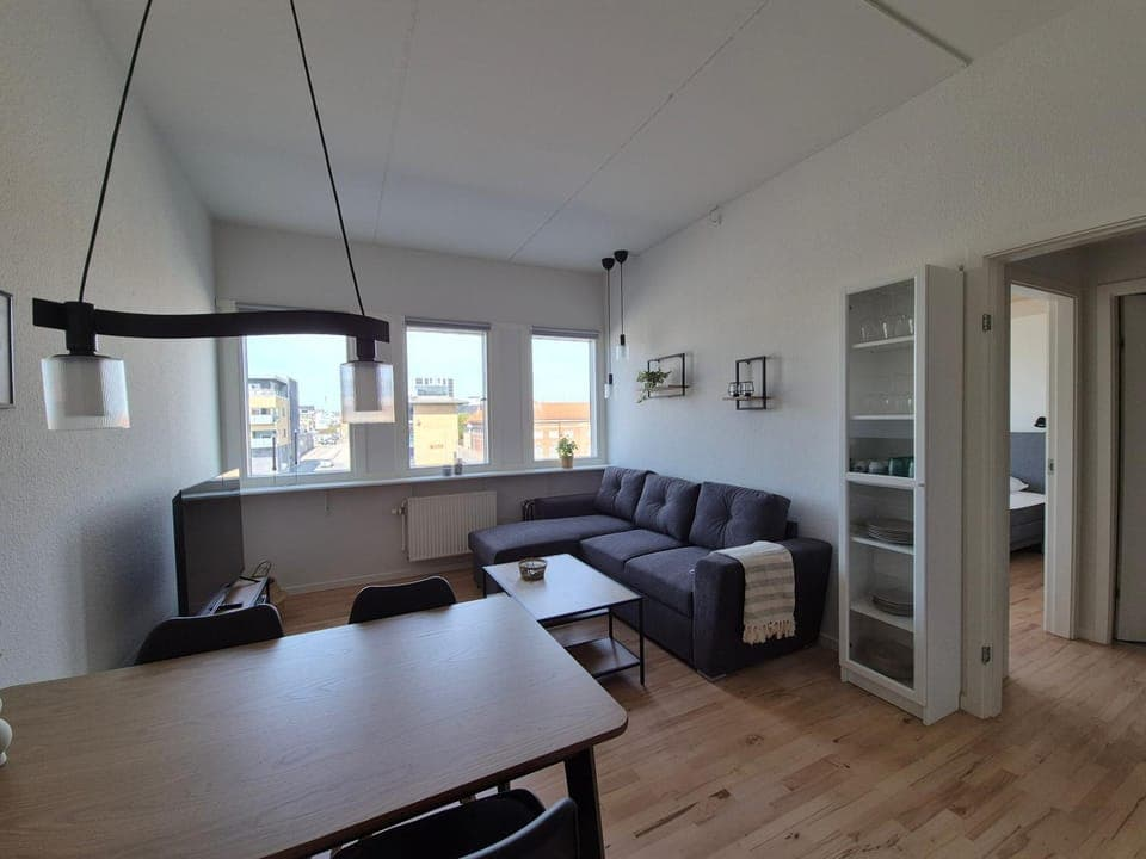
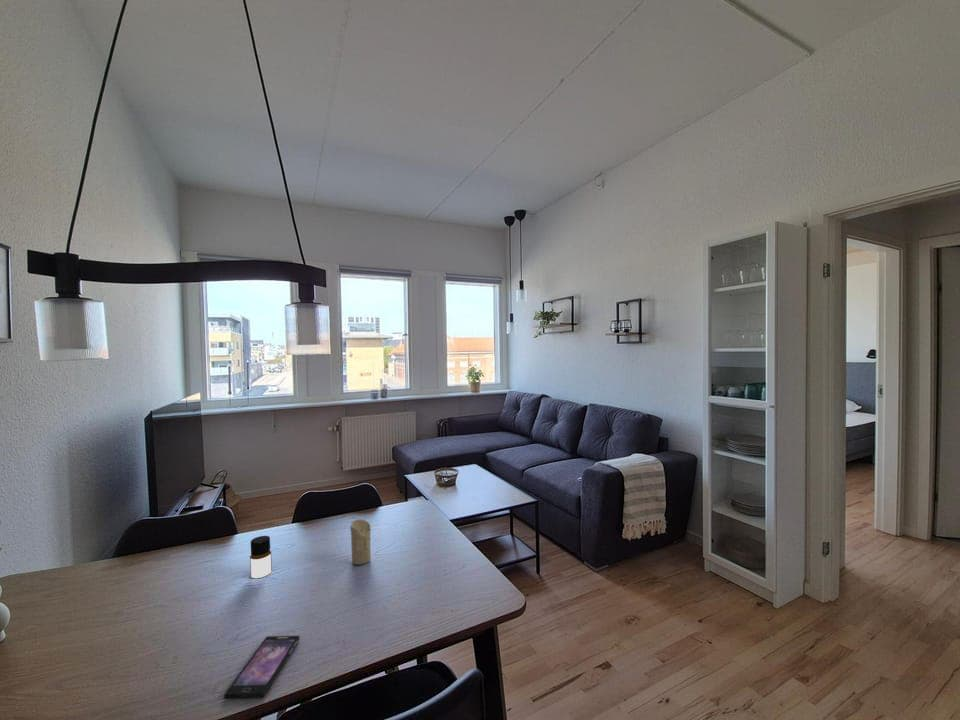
+ candle [349,518,372,566]
+ smartphone [223,635,301,699]
+ bottle [249,535,273,579]
